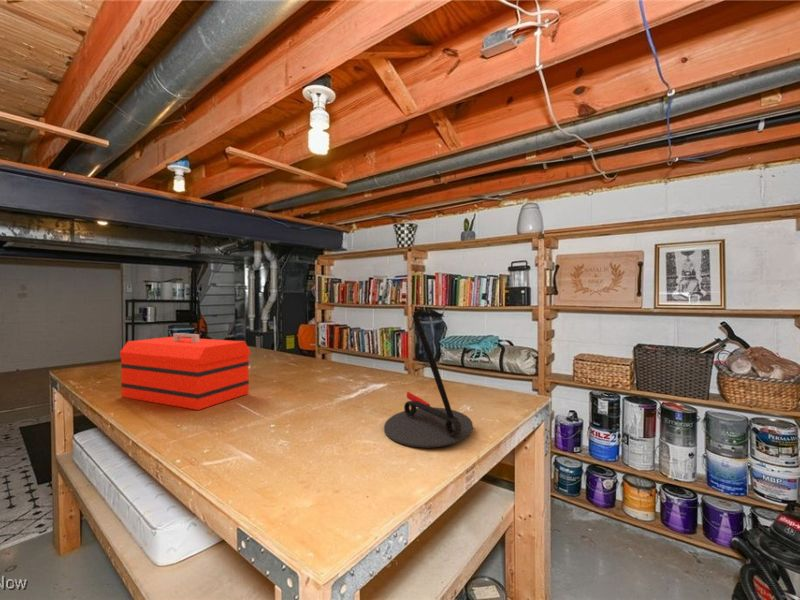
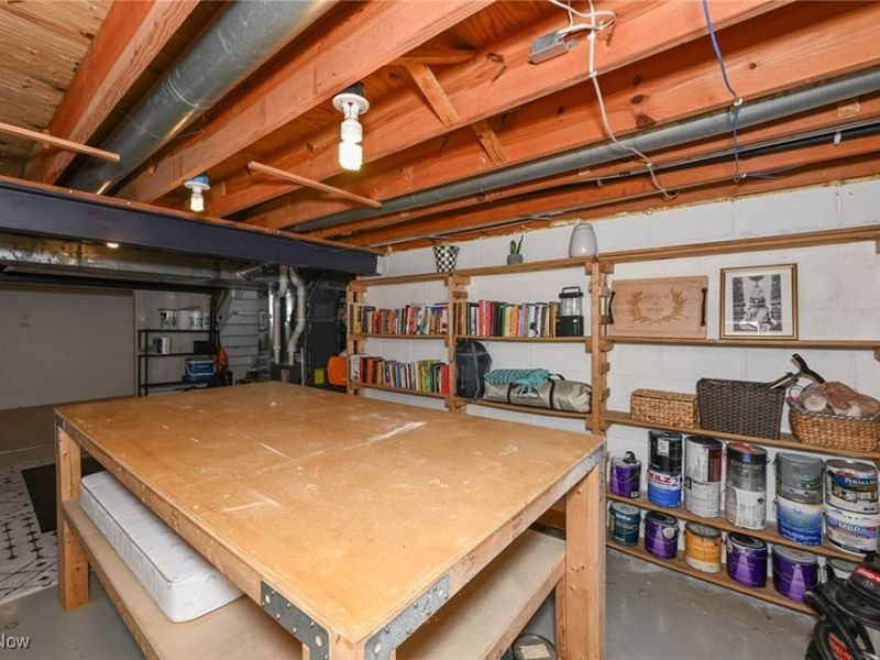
- desk lamp [383,310,474,448]
- toolbox [119,332,251,411]
